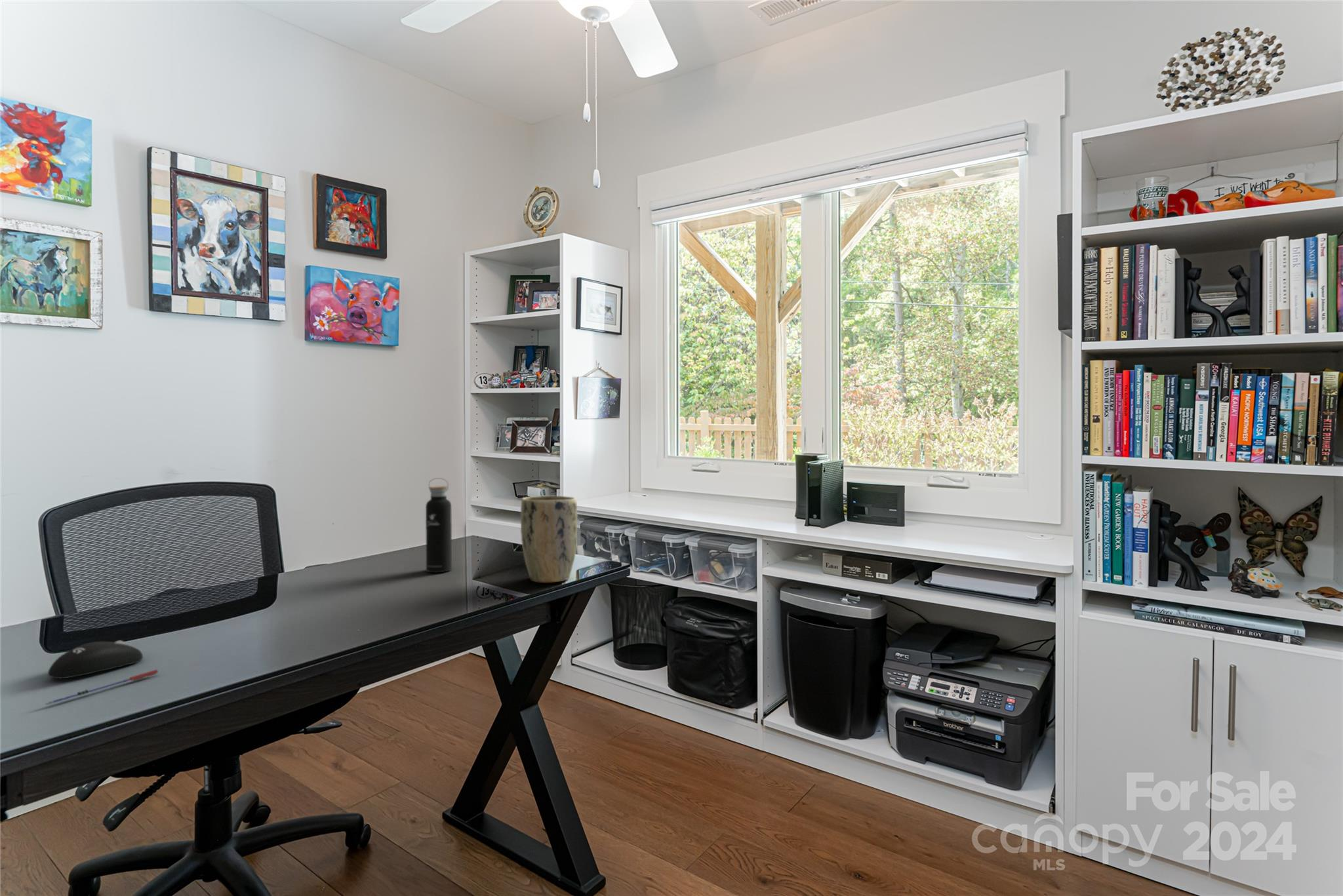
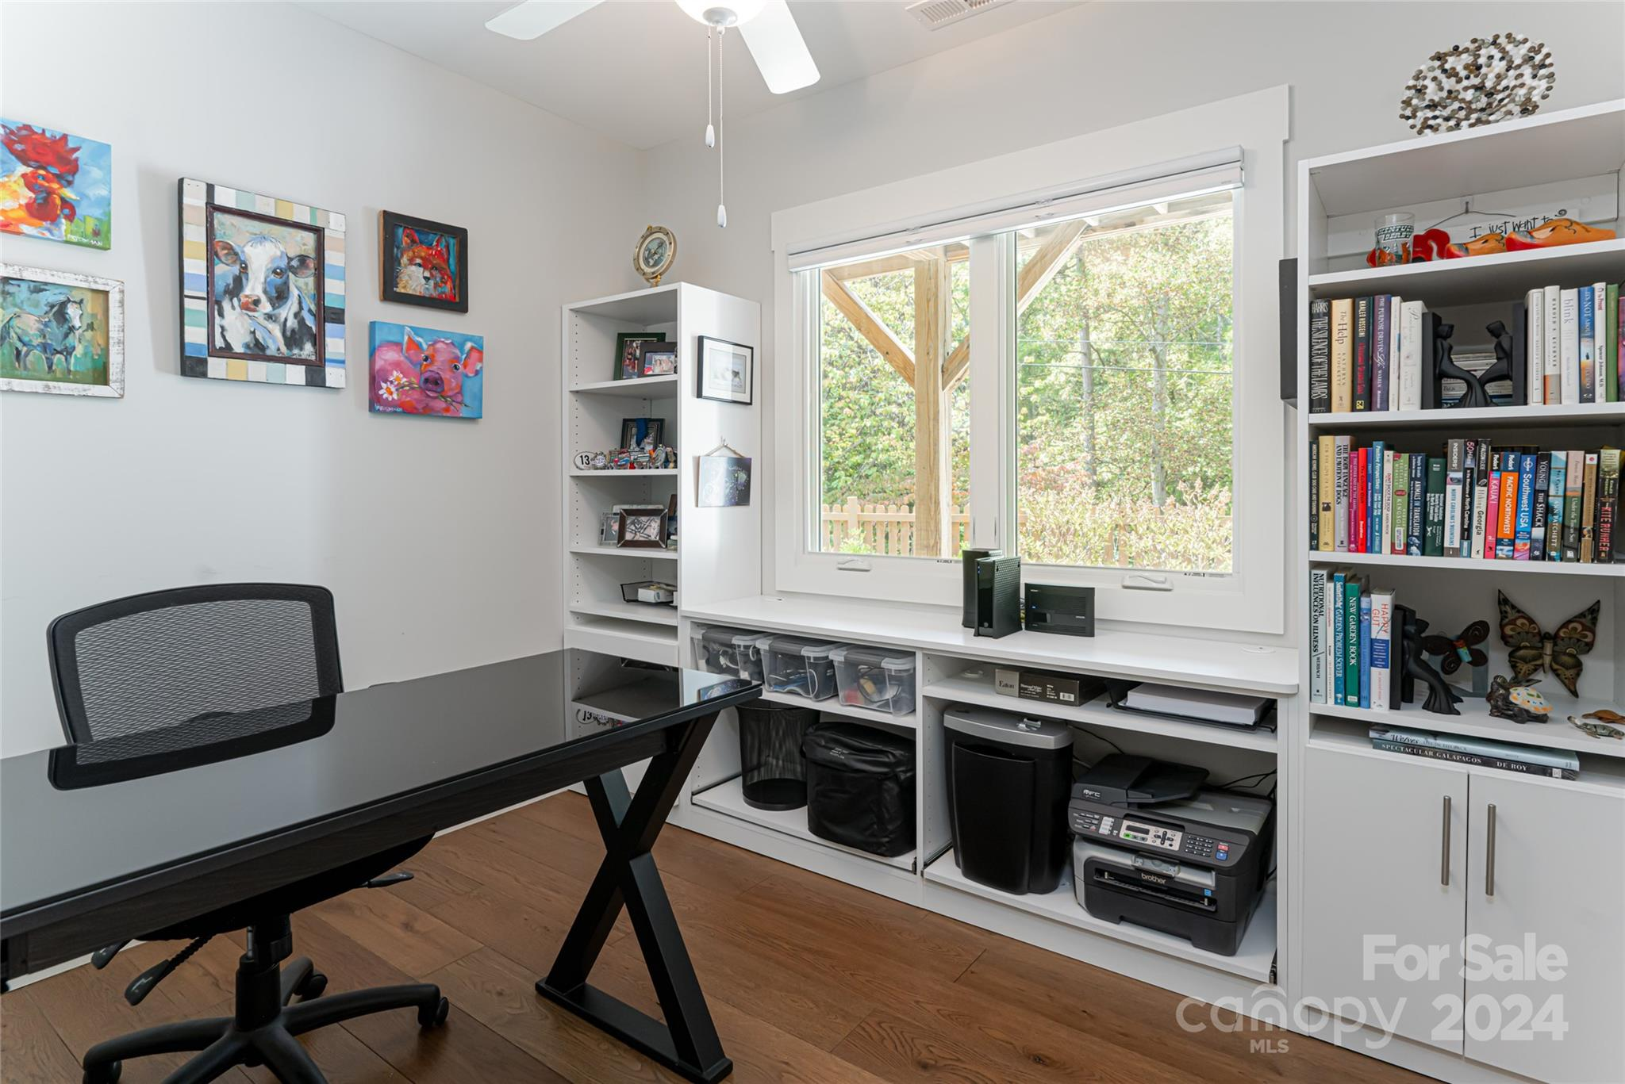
- plant pot [520,496,578,583]
- pen [45,669,159,706]
- computer mouse [47,640,144,680]
- water bottle [425,477,452,573]
